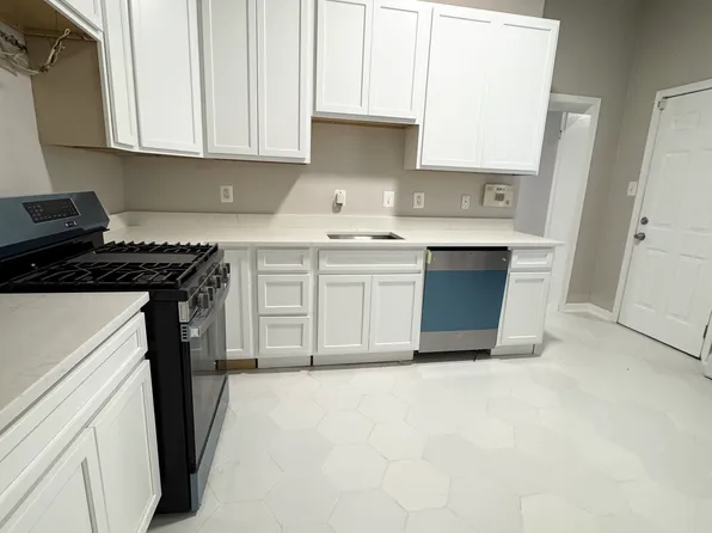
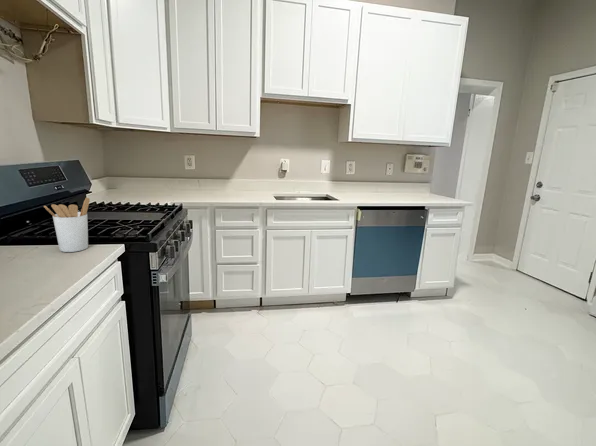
+ utensil holder [43,197,91,253]
